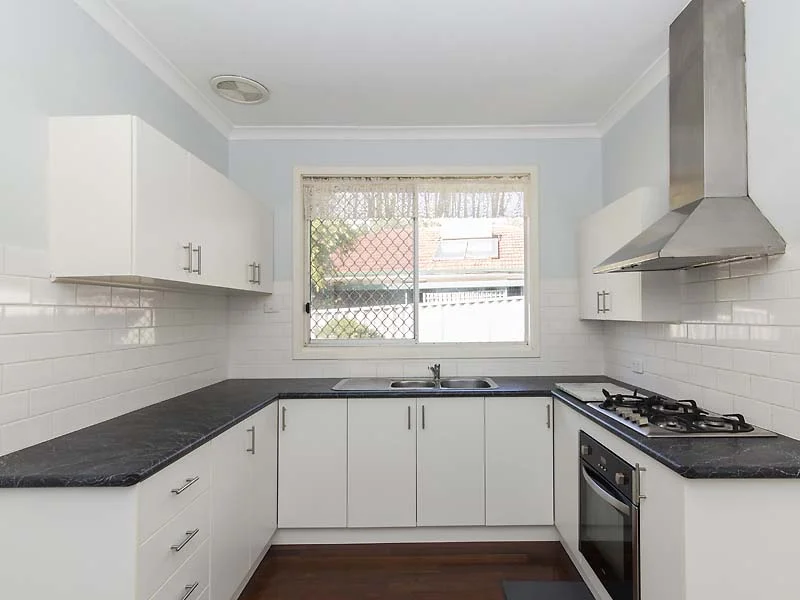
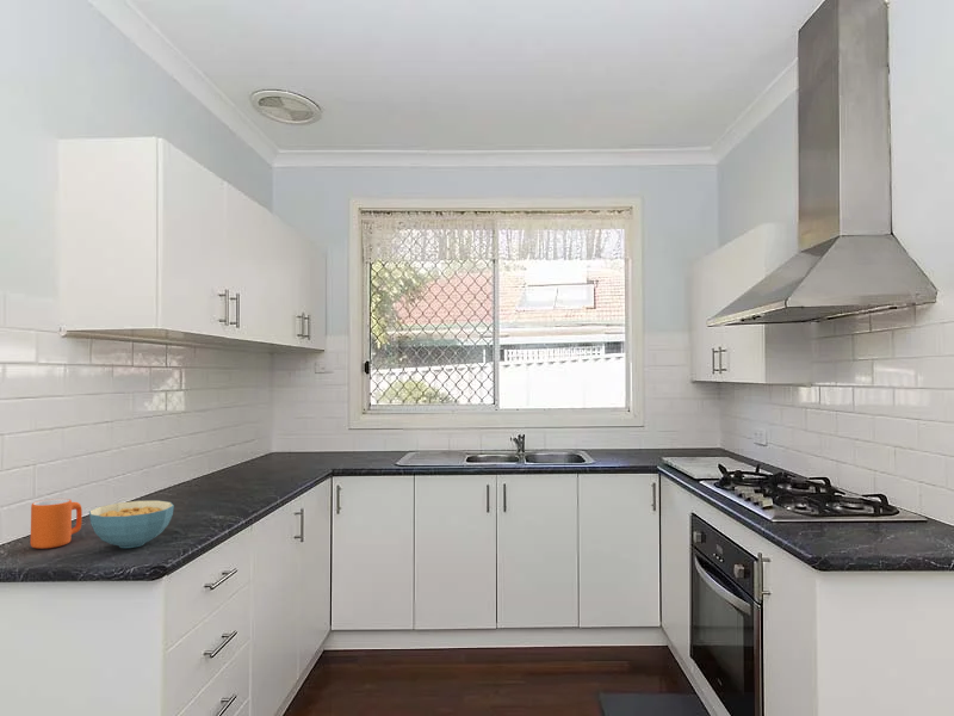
+ mug [30,498,83,550]
+ cereal bowl [88,500,175,549]
